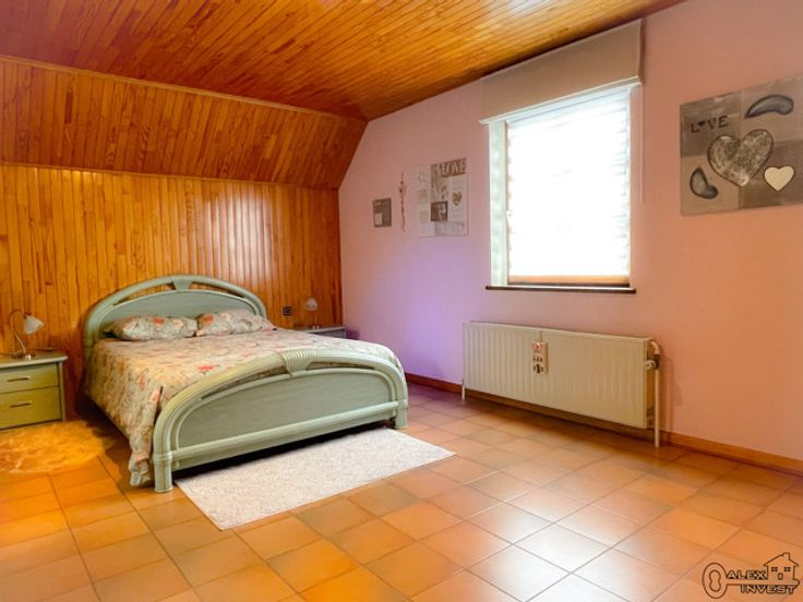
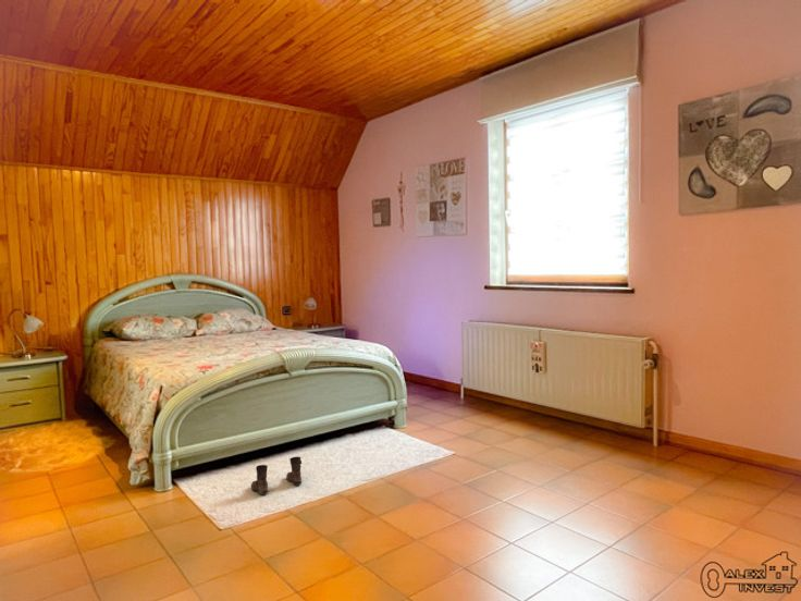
+ boots [250,456,303,495]
